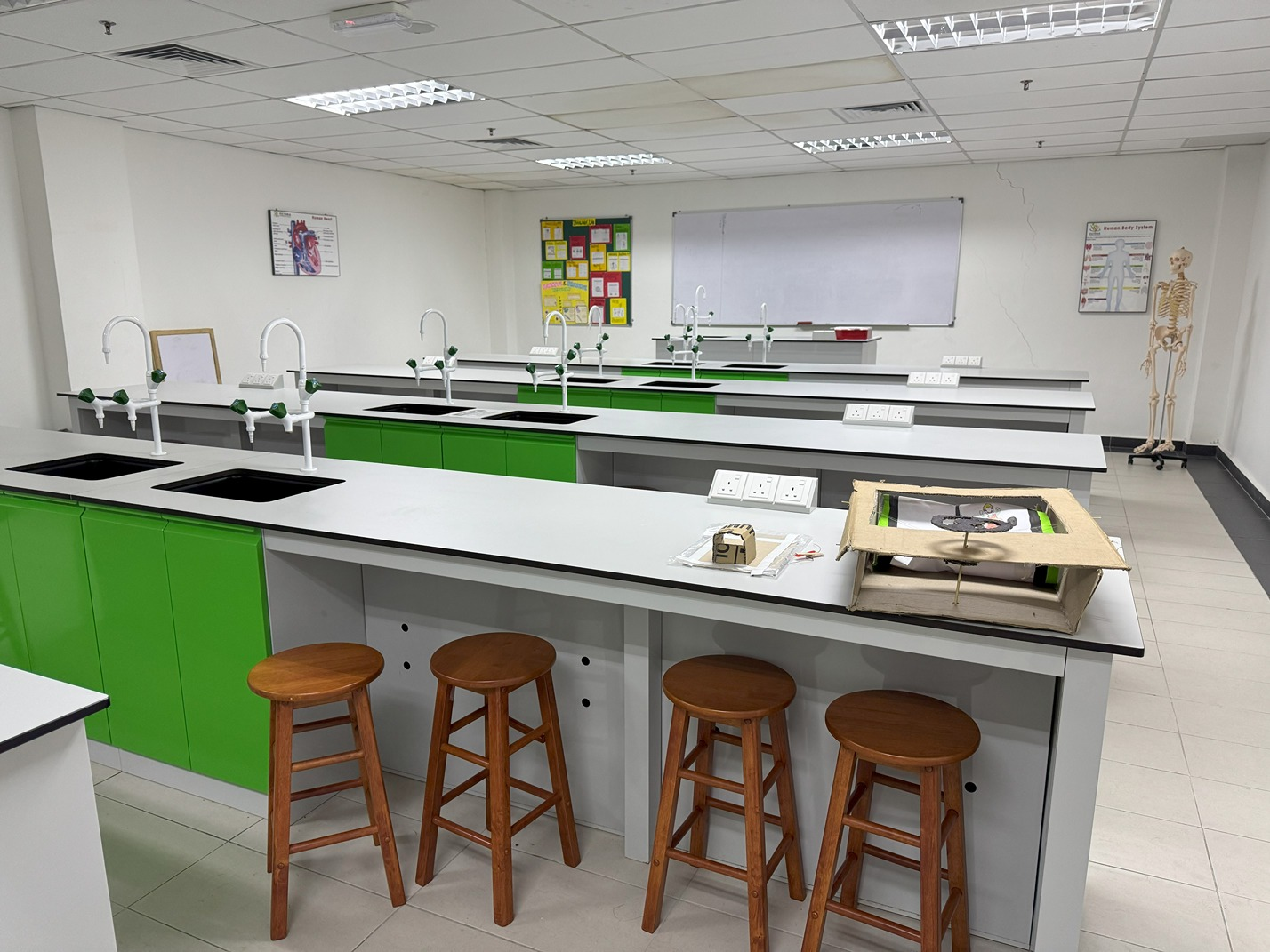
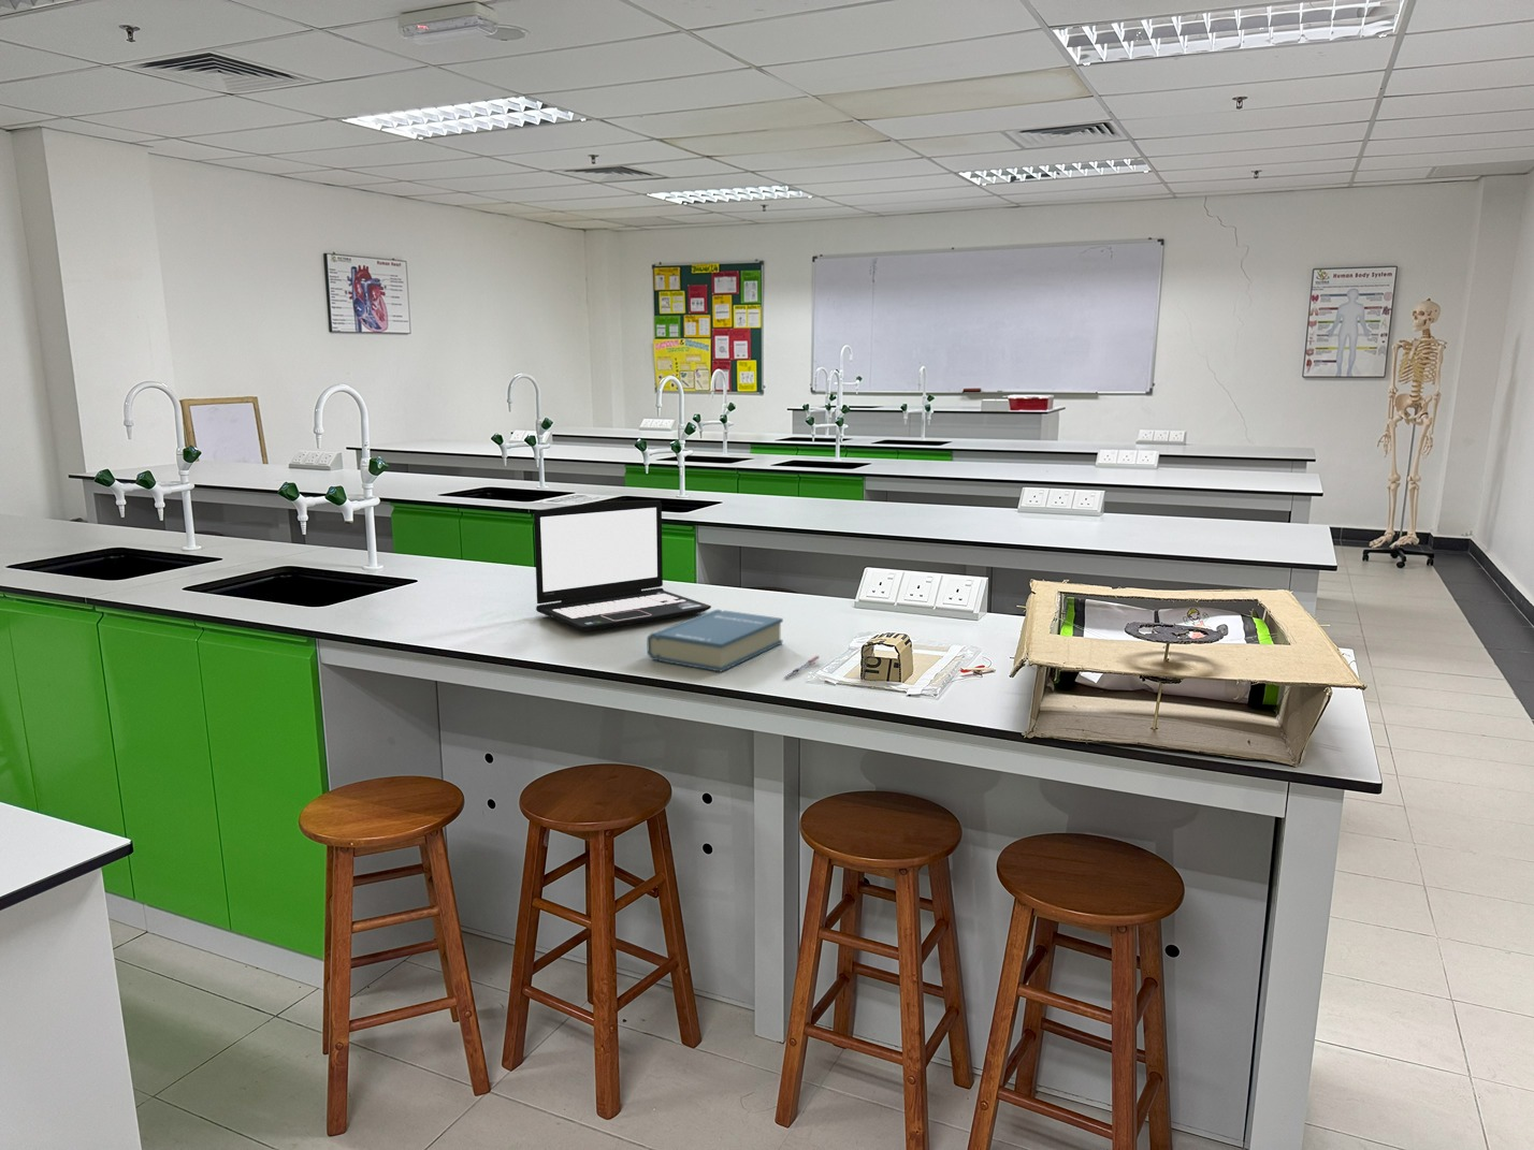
+ laptop [533,499,713,632]
+ pen [784,655,820,680]
+ hardback book [646,609,784,673]
